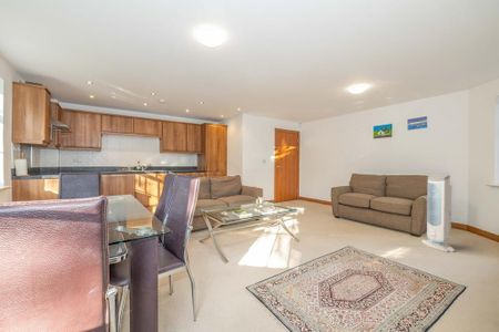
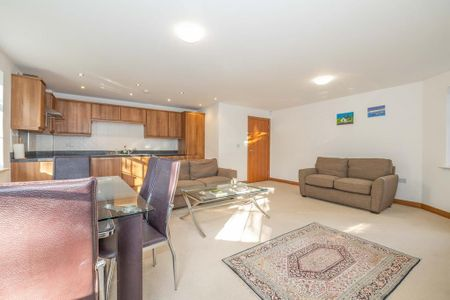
- air purifier [421,172,456,253]
